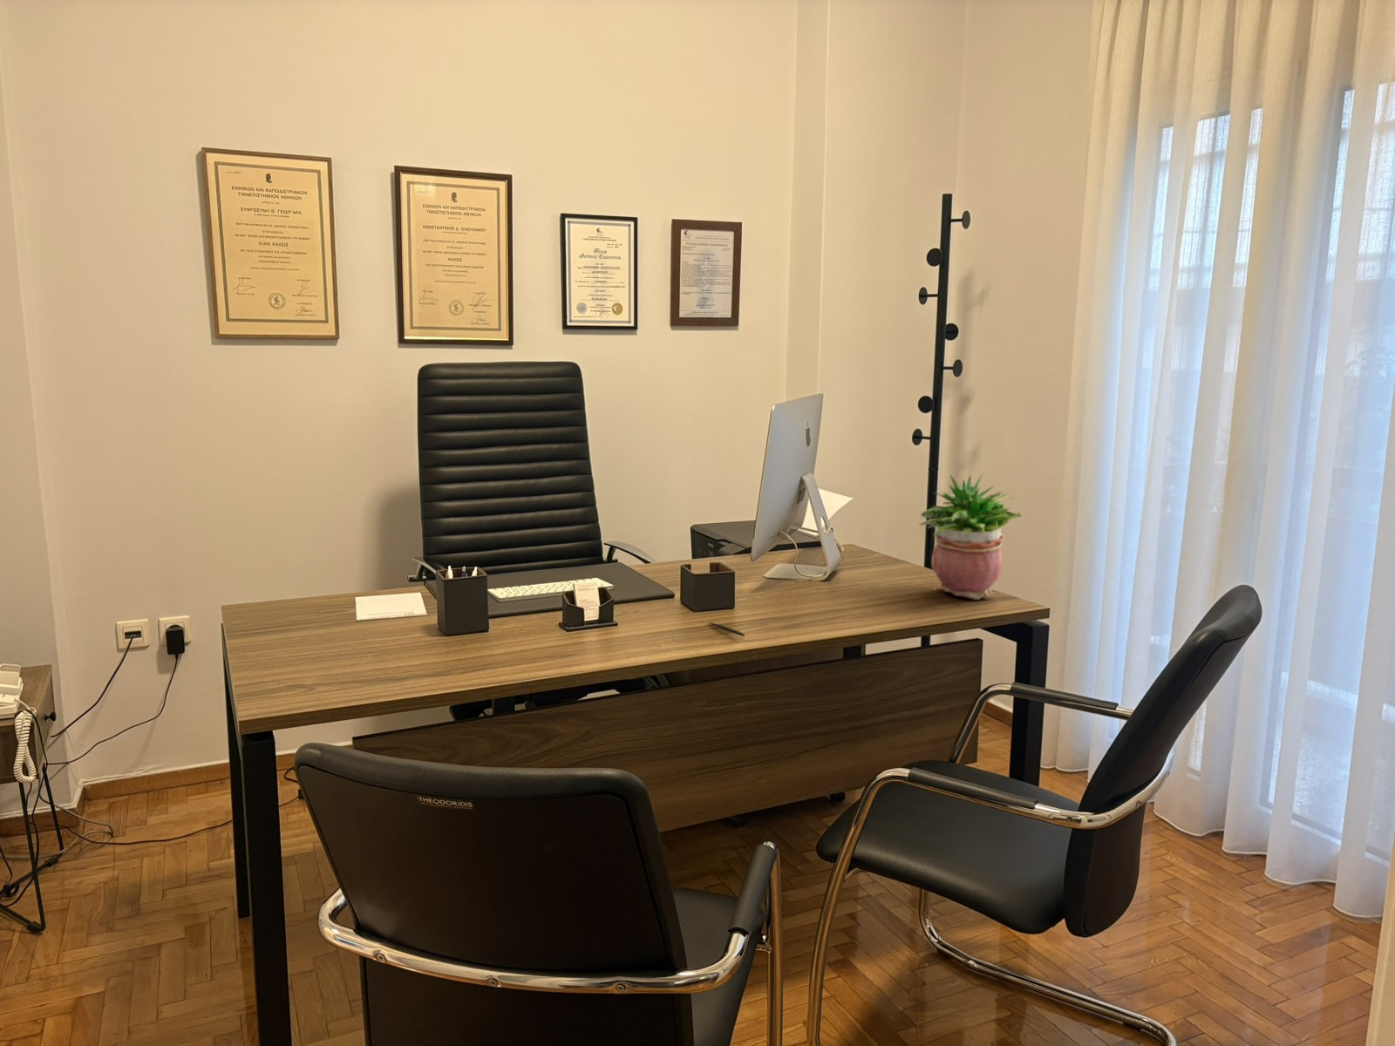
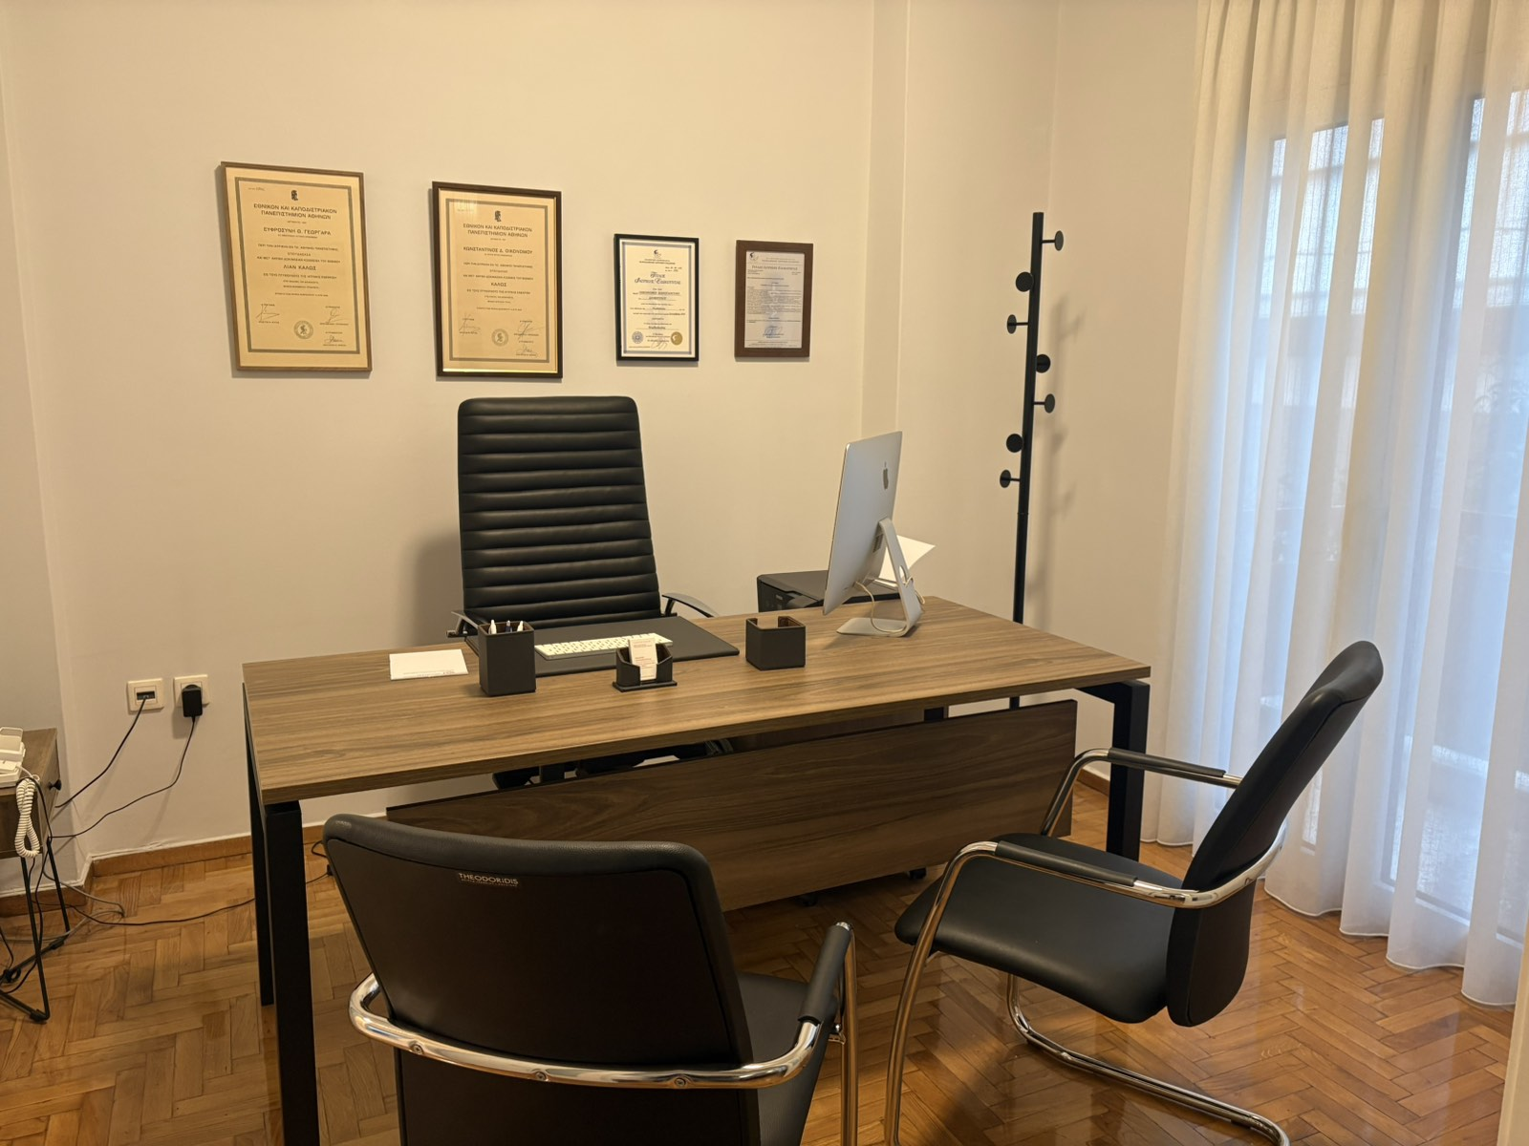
- potted plant [918,475,1023,601]
- pen [708,622,746,637]
